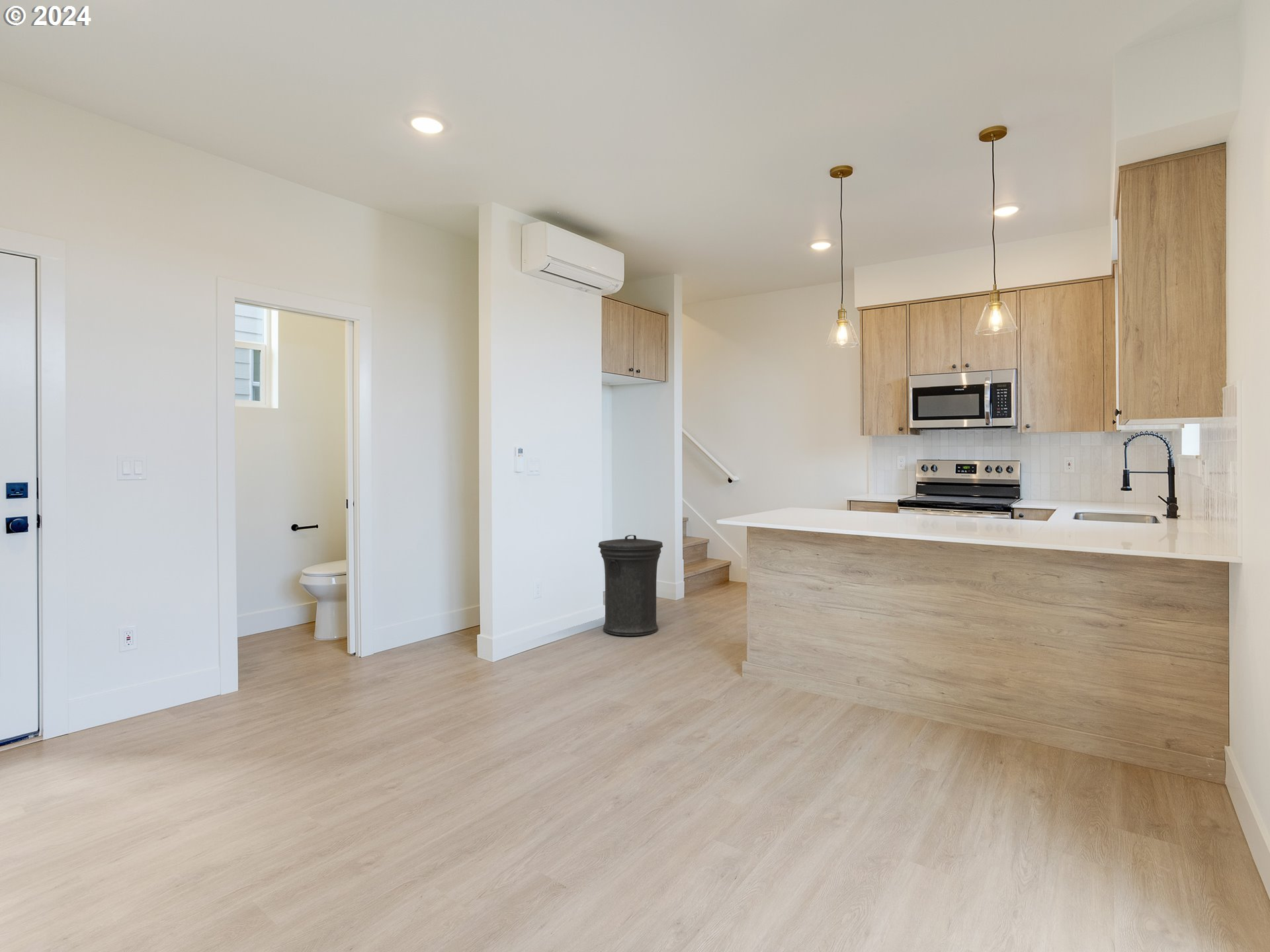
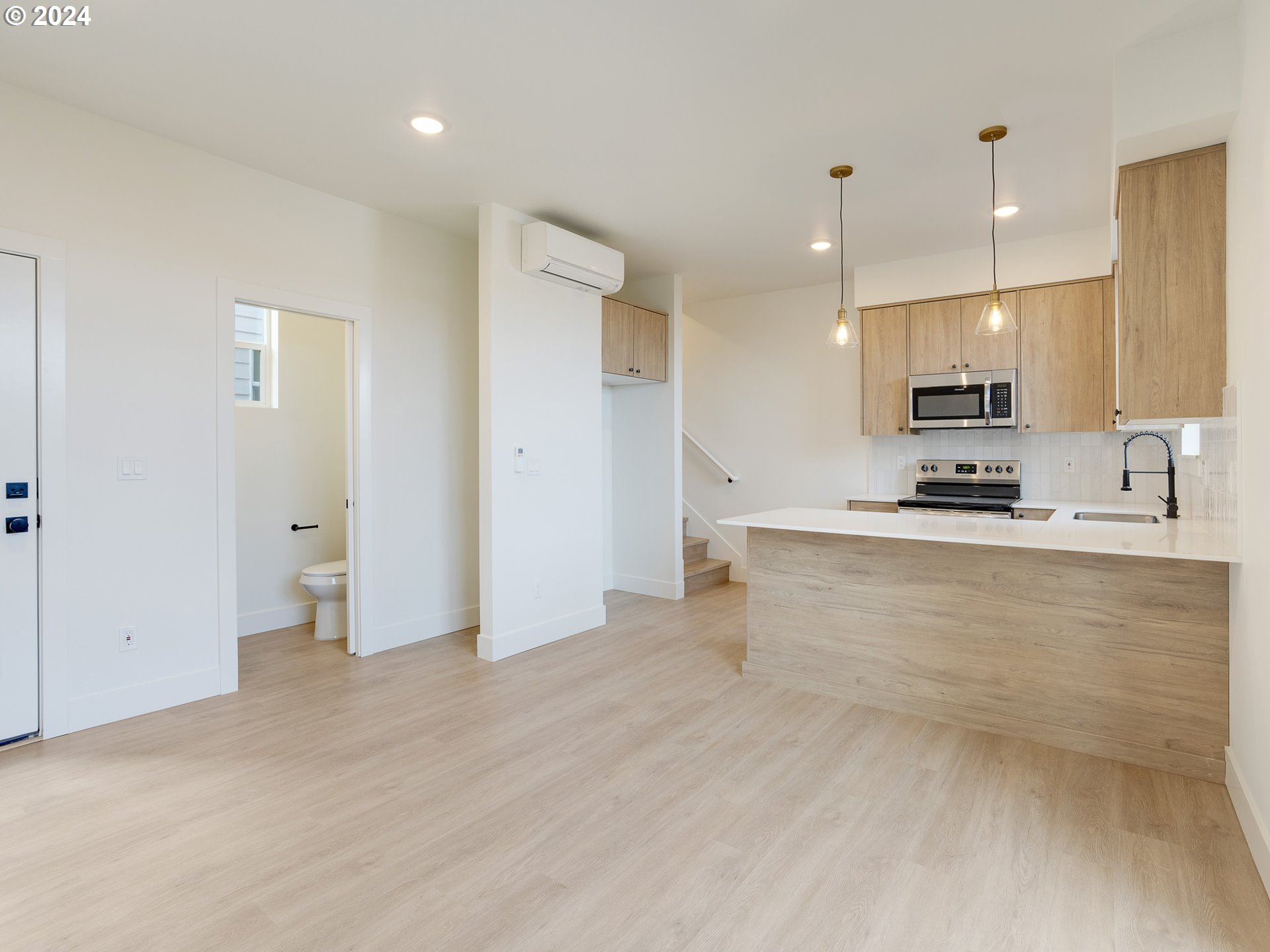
- trash can [597,534,663,637]
